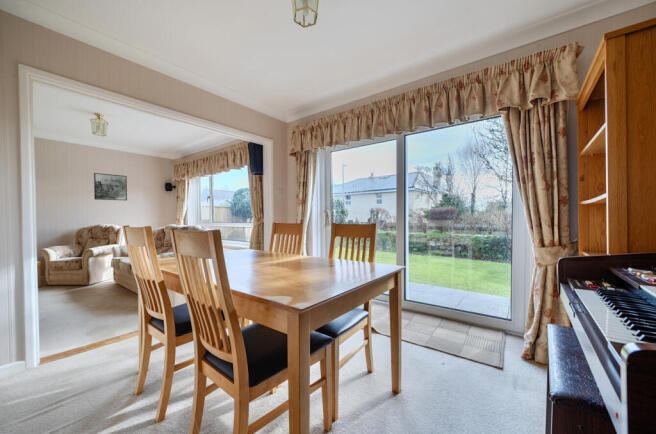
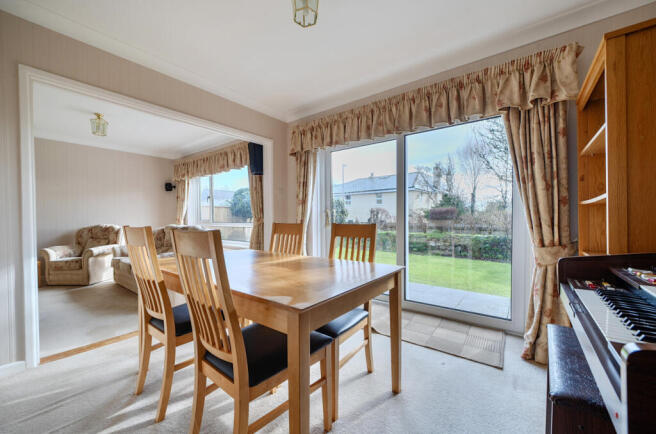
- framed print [93,172,128,201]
